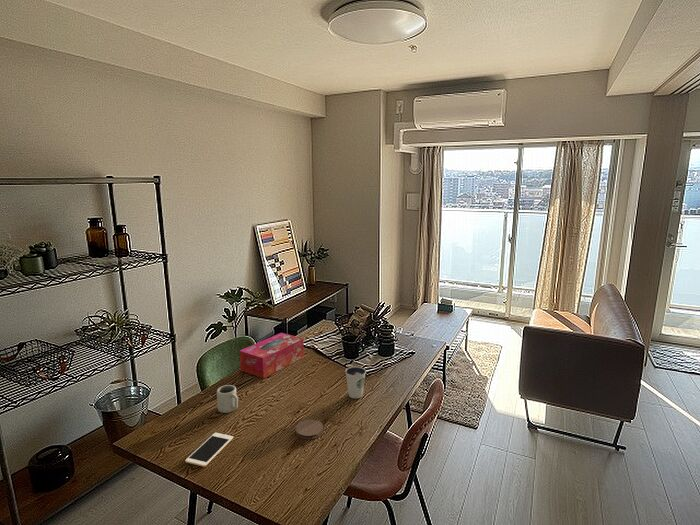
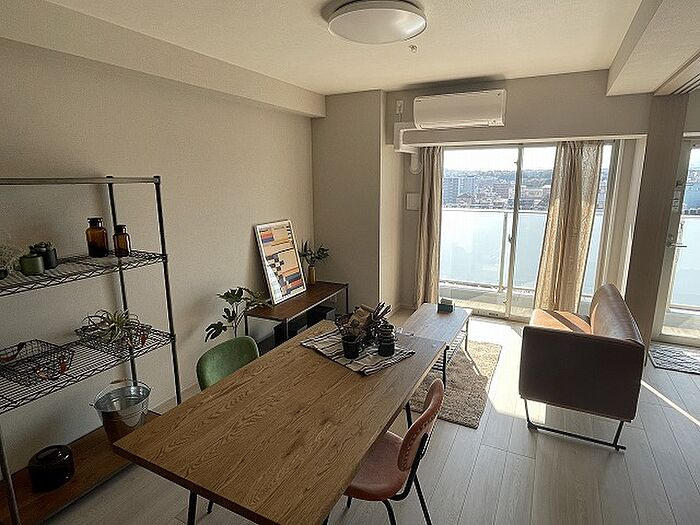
- coaster [295,419,324,440]
- cup [216,384,239,414]
- dixie cup [344,366,367,399]
- cell phone [185,432,234,468]
- tissue box [239,332,305,379]
